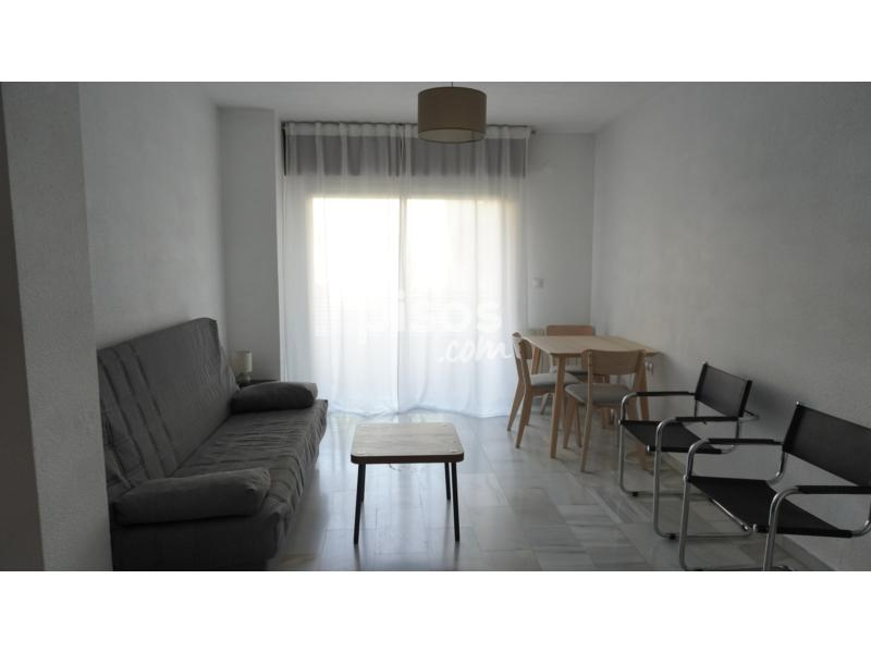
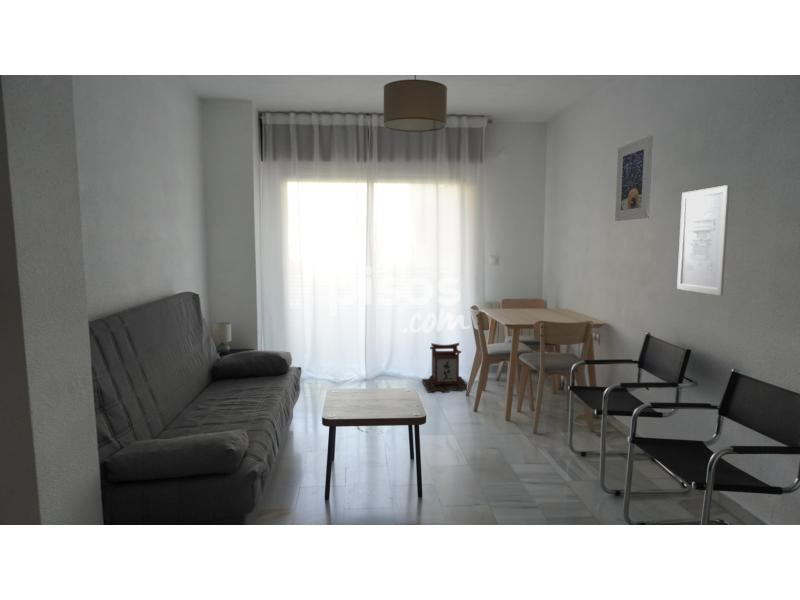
+ wall art [676,184,731,296]
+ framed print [614,135,654,222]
+ lantern [421,342,468,394]
